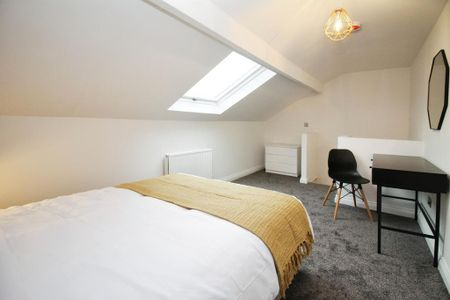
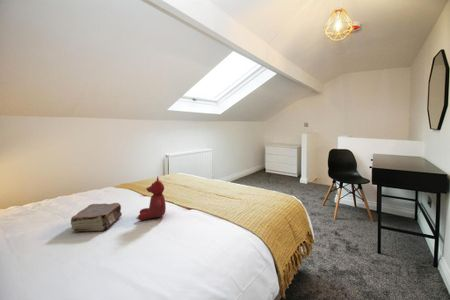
+ book [70,202,123,233]
+ stuffed bear [137,175,167,221]
